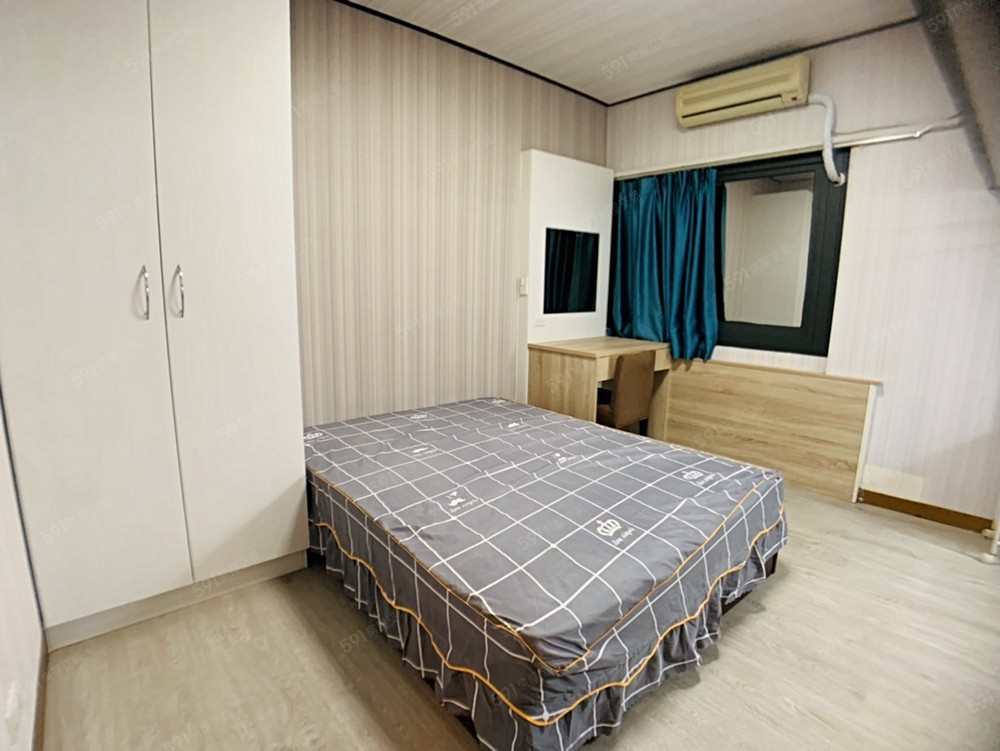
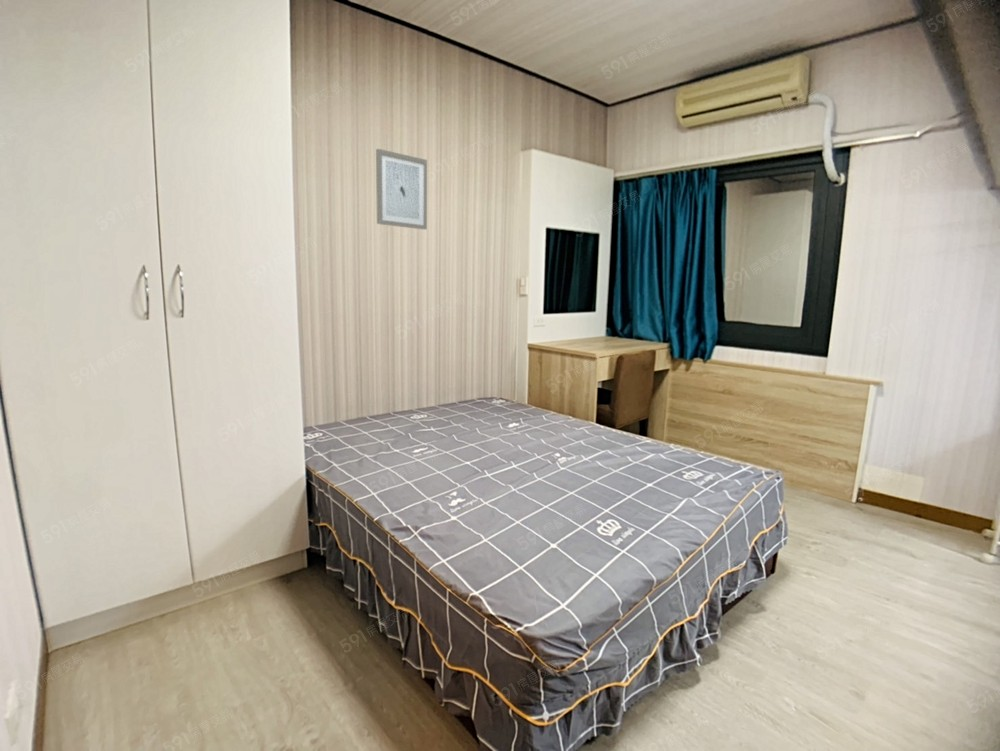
+ wall art [375,148,428,231]
